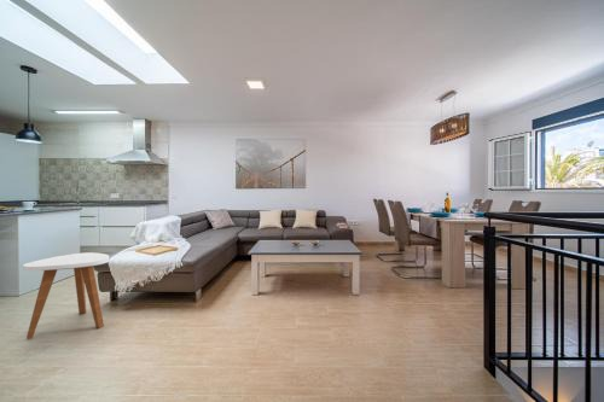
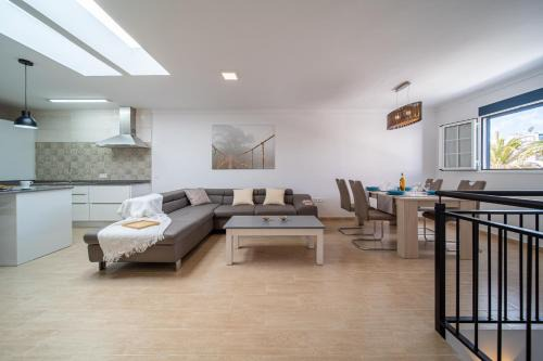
- side table [22,251,111,340]
